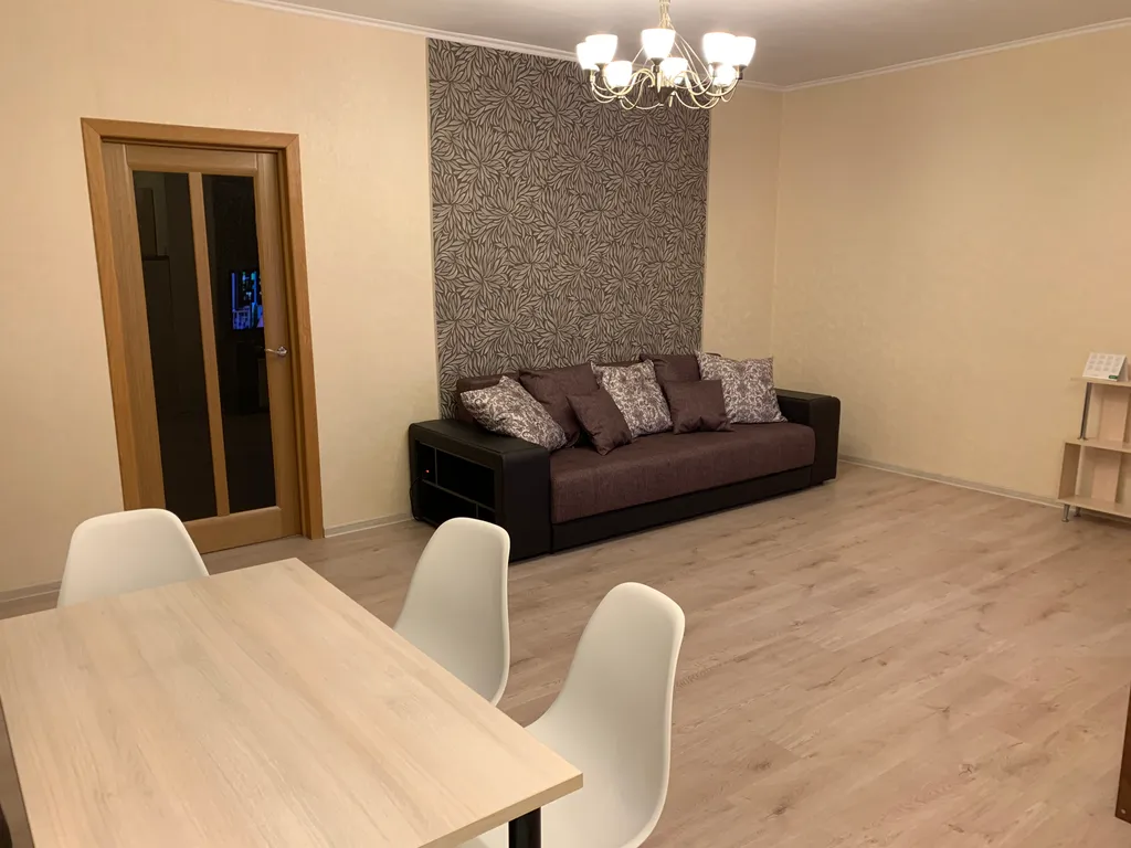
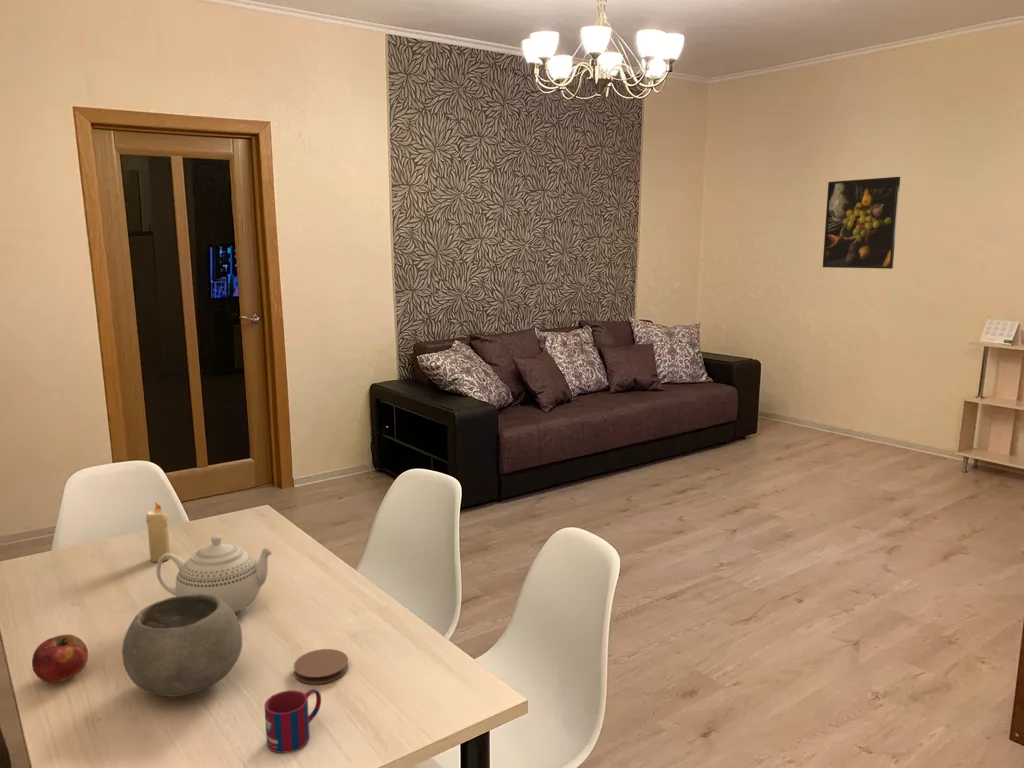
+ coaster [293,648,349,685]
+ candle [145,501,171,563]
+ fruit [31,633,89,684]
+ teapot [155,534,273,613]
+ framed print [822,176,901,270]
+ bowl [121,594,243,697]
+ mug [264,688,322,754]
